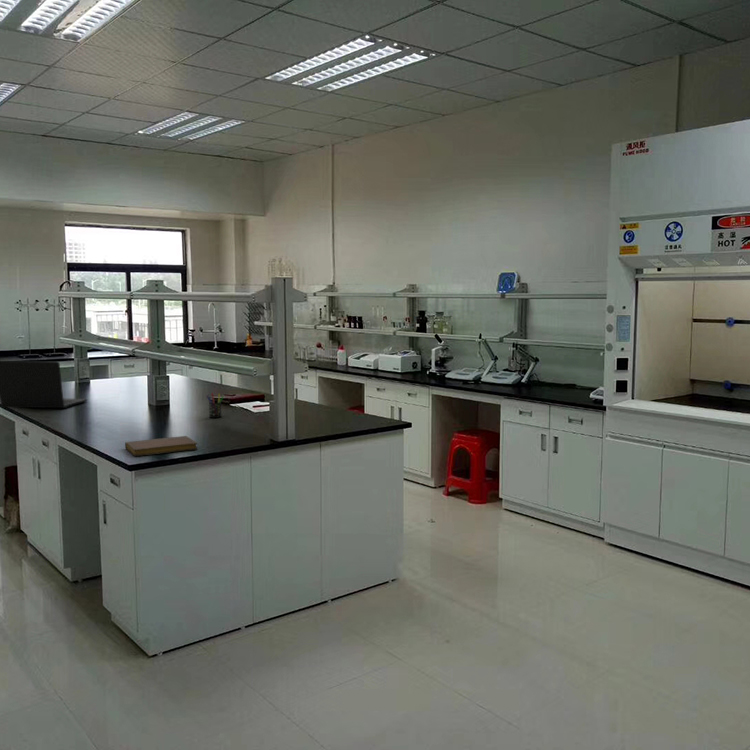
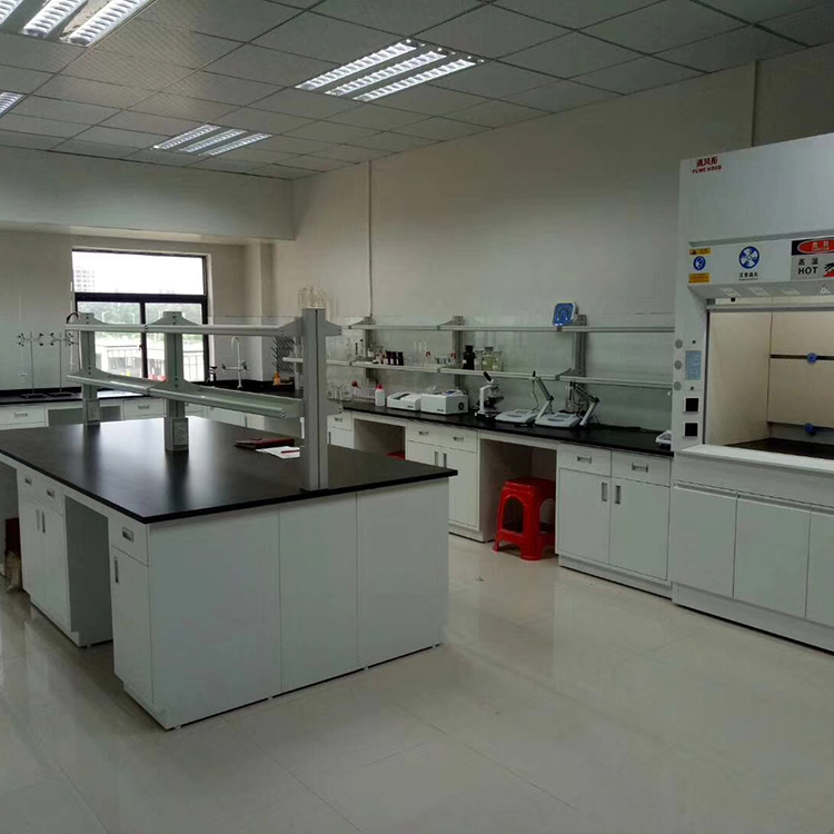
- notebook [124,435,199,457]
- laptop [0,360,88,409]
- pen holder [205,392,224,419]
